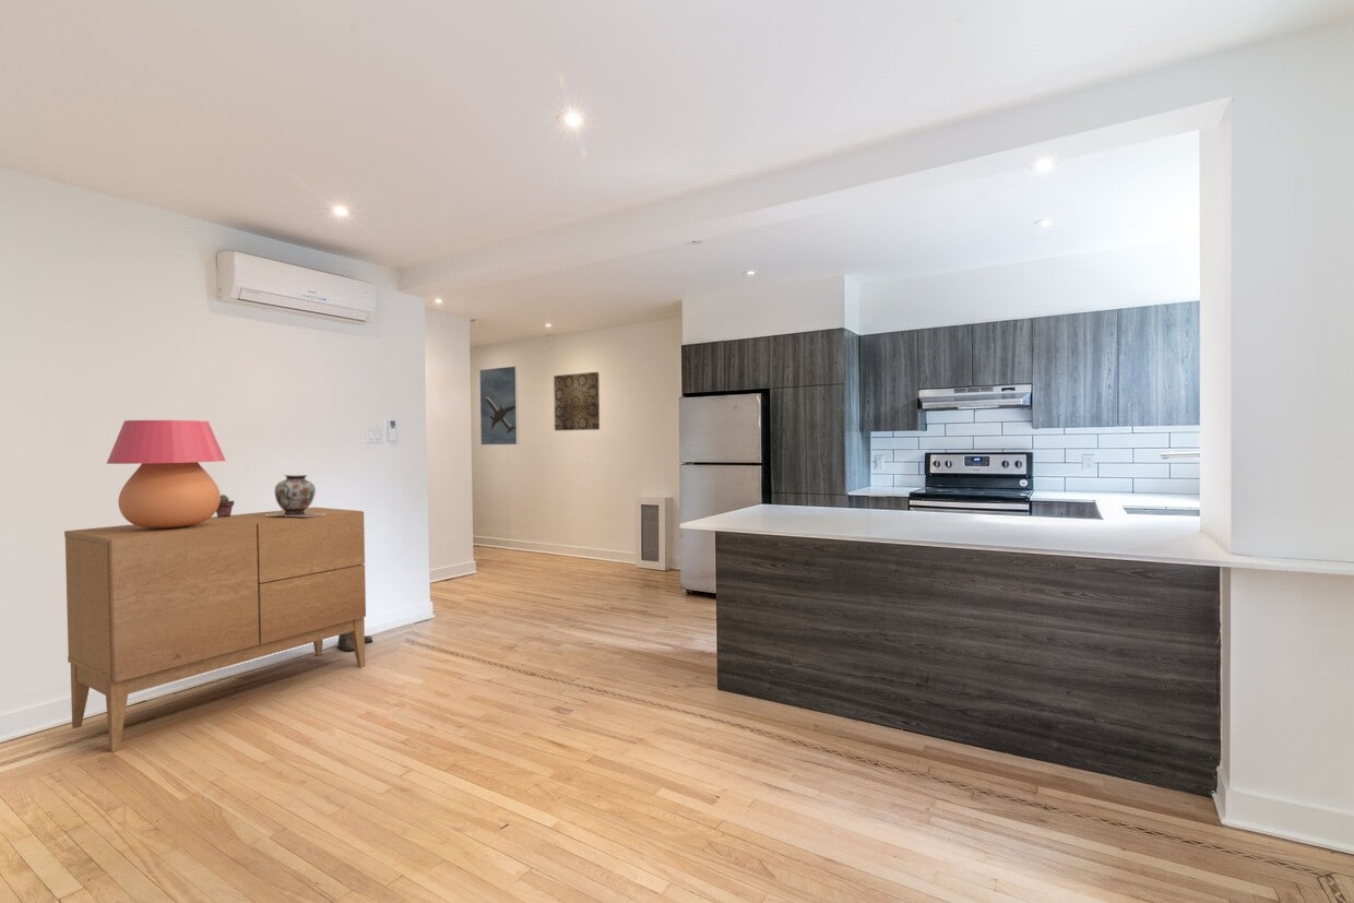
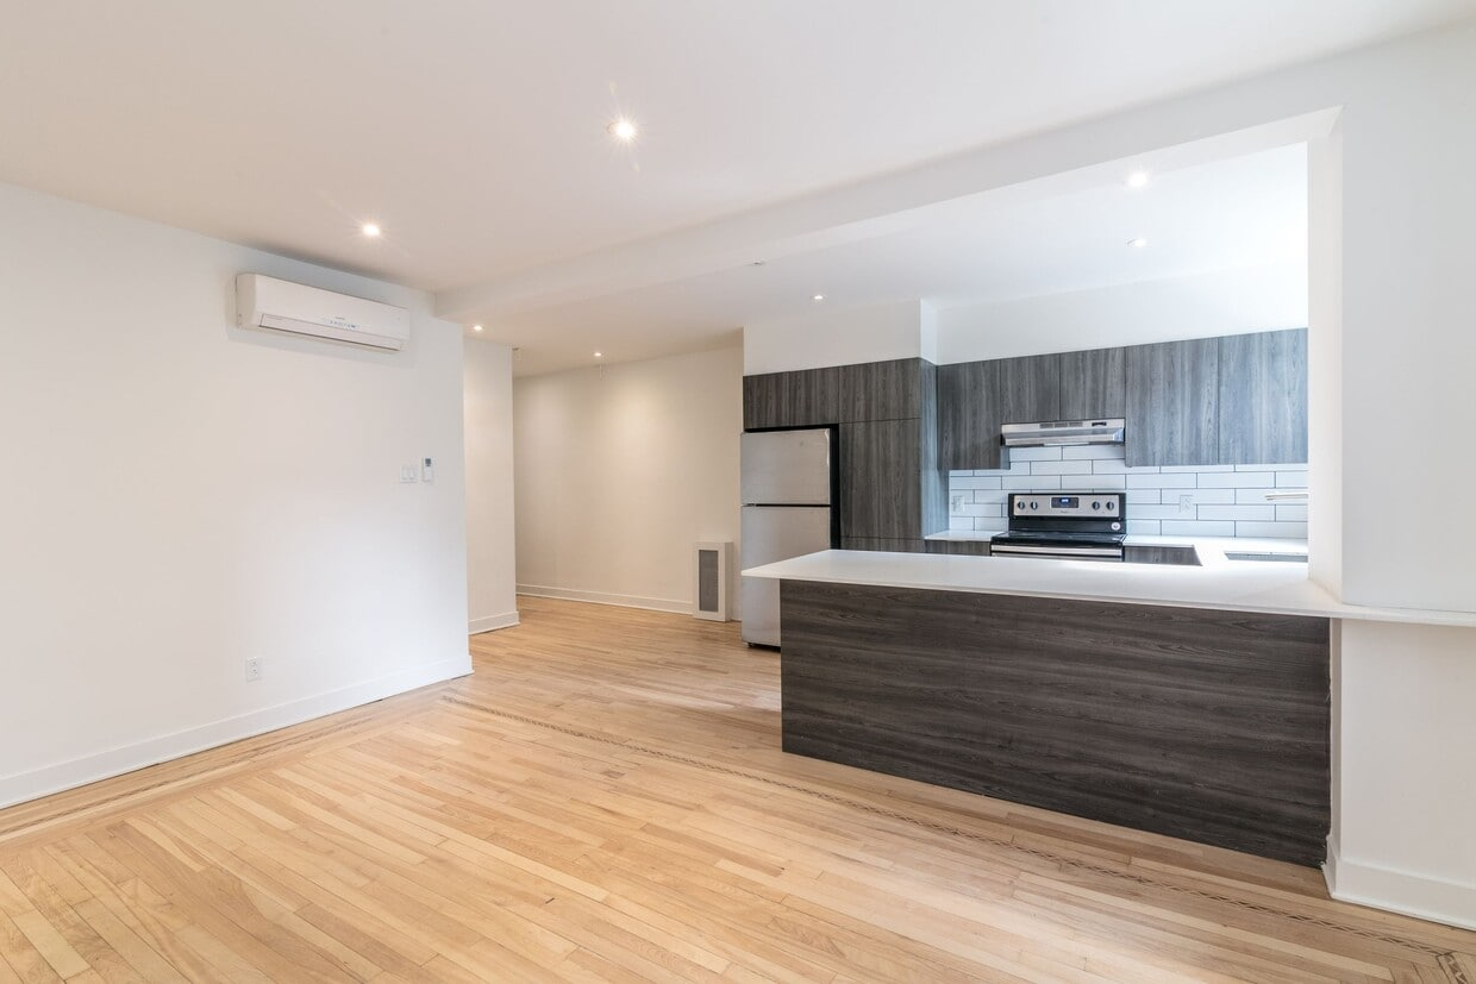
- sideboard [63,507,367,752]
- boots [334,632,373,653]
- decorative vase [265,474,325,516]
- wall art [553,371,601,431]
- potted succulent [215,494,235,518]
- table lamp [106,419,226,528]
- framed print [478,365,520,447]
